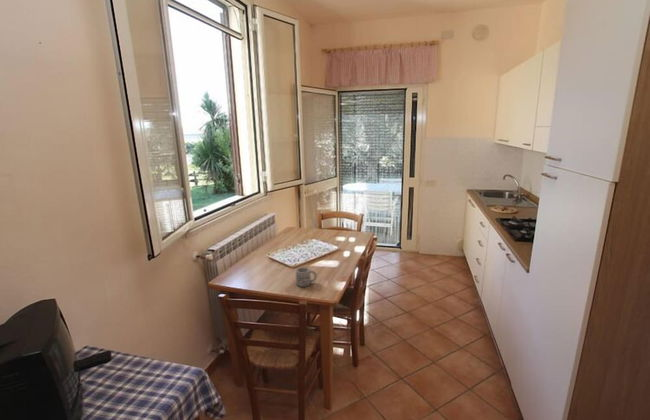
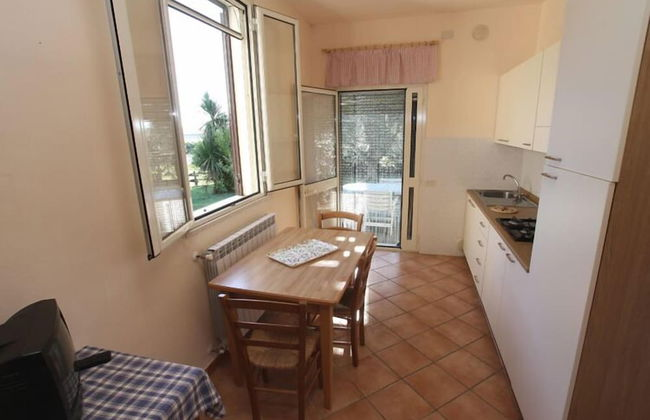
- mug [294,266,318,288]
